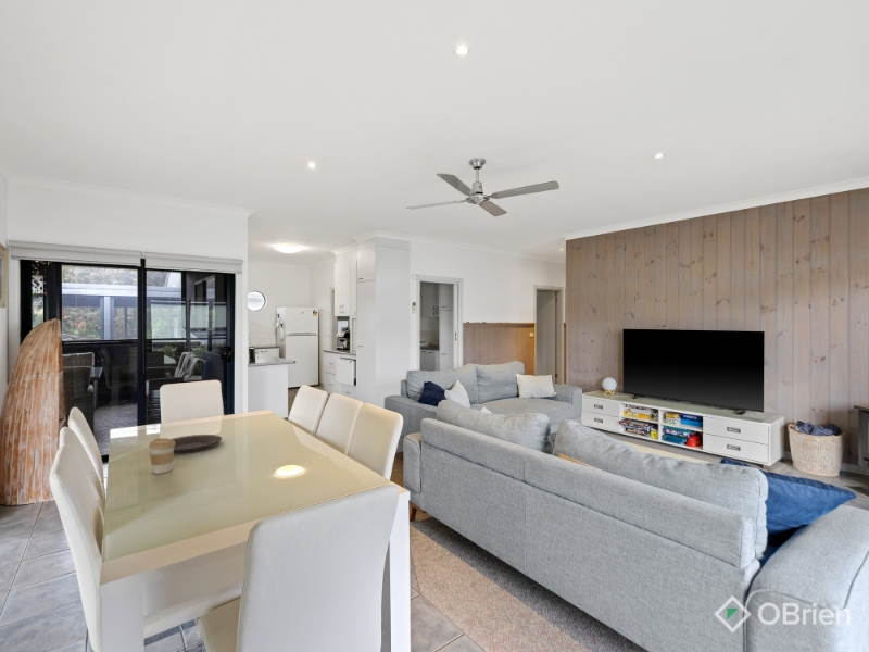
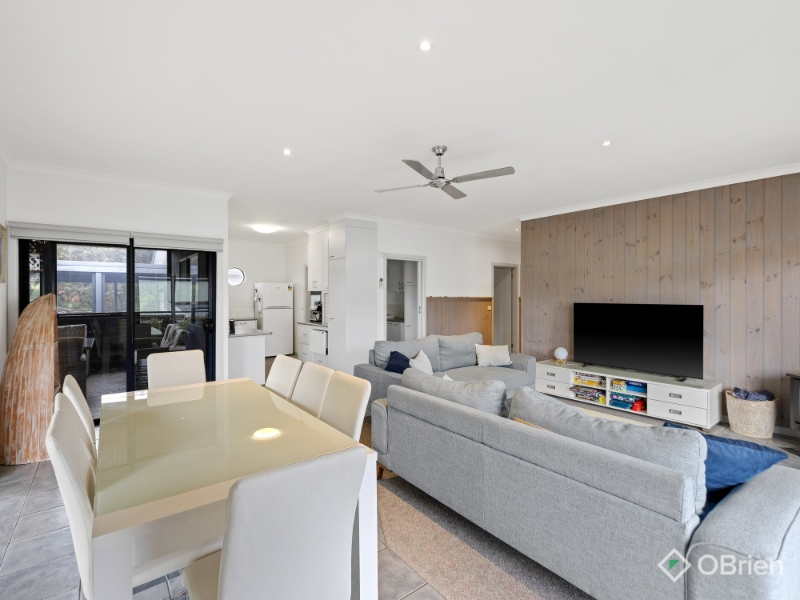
- coffee cup [148,437,175,475]
- plate [171,434,223,453]
